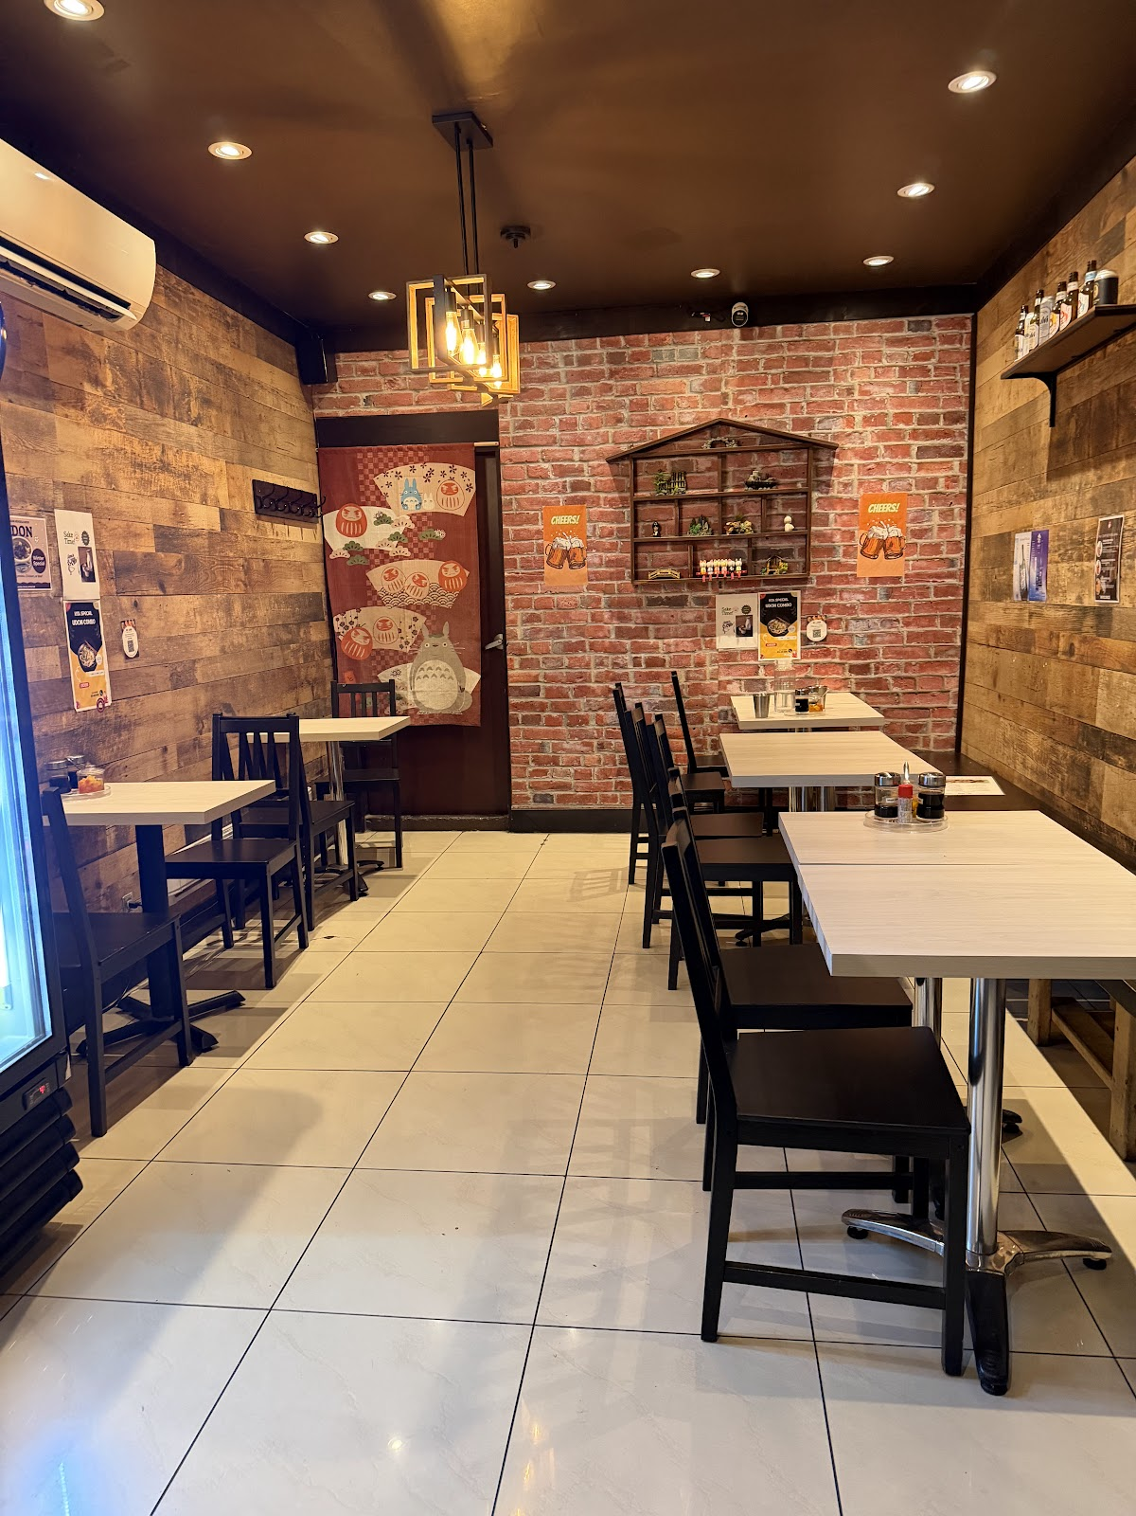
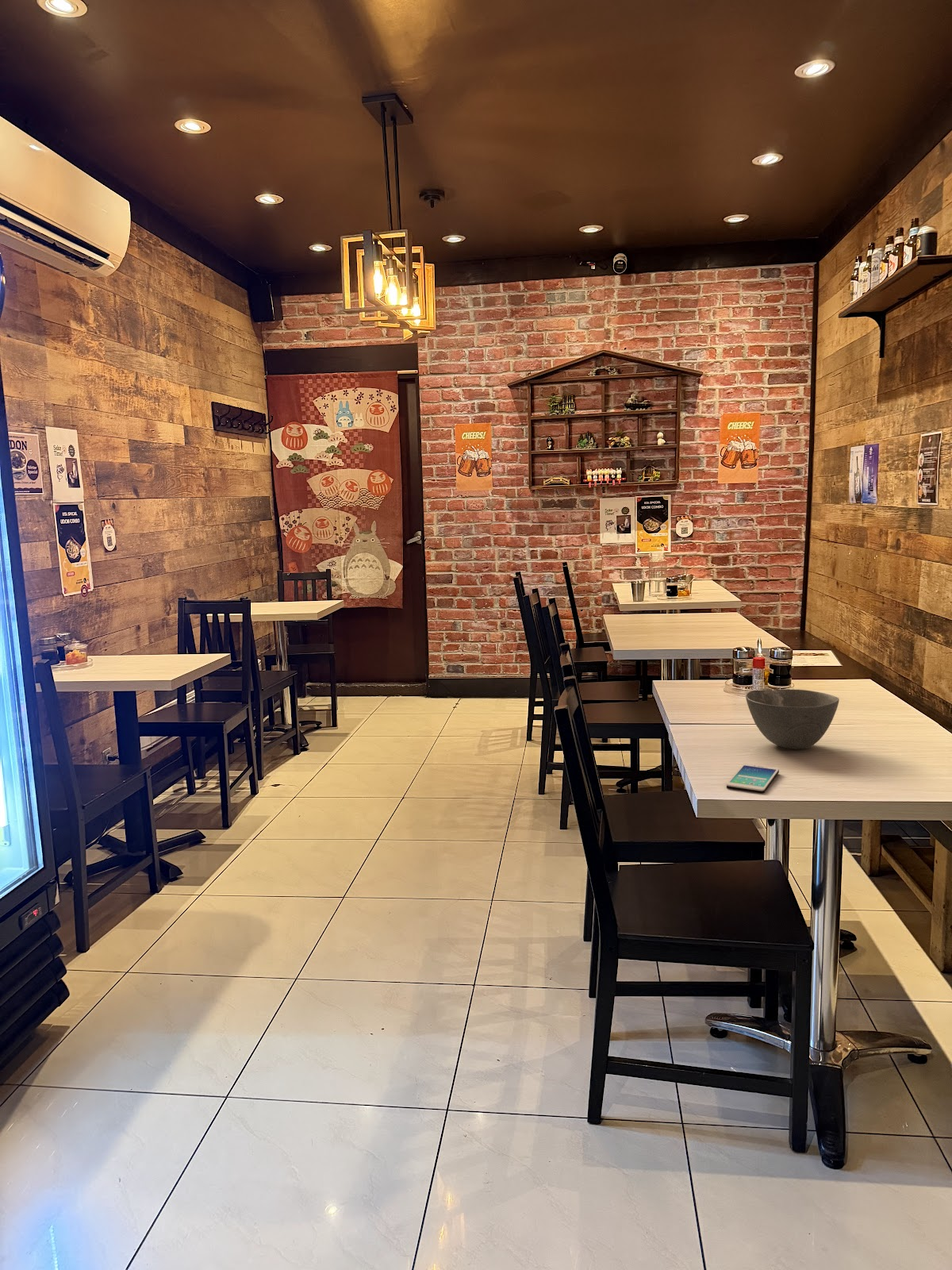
+ bowl [745,688,839,750]
+ smartphone [726,763,780,794]
